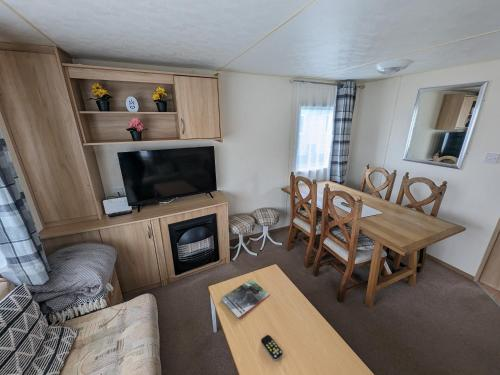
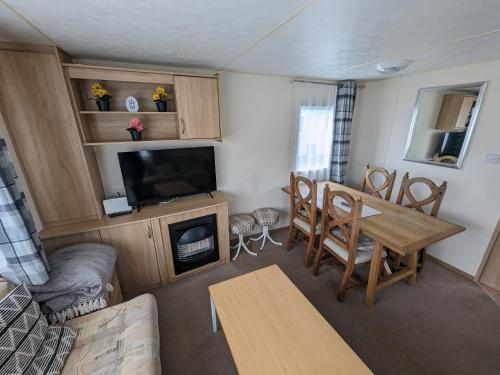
- magazine [220,278,271,319]
- remote control [260,334,284,361]
